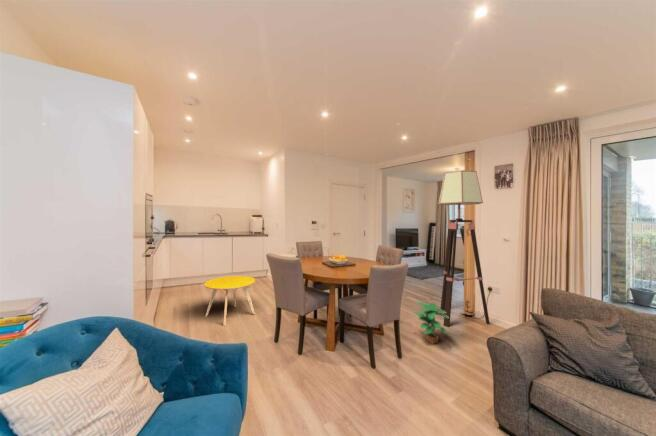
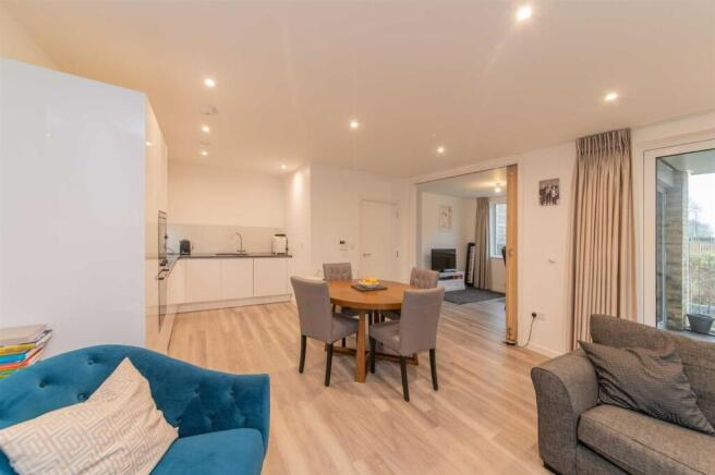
- side table [203,275,256,327]
- floor lamp [437,170,491,328]
- potted plant [412,301,449,345]
